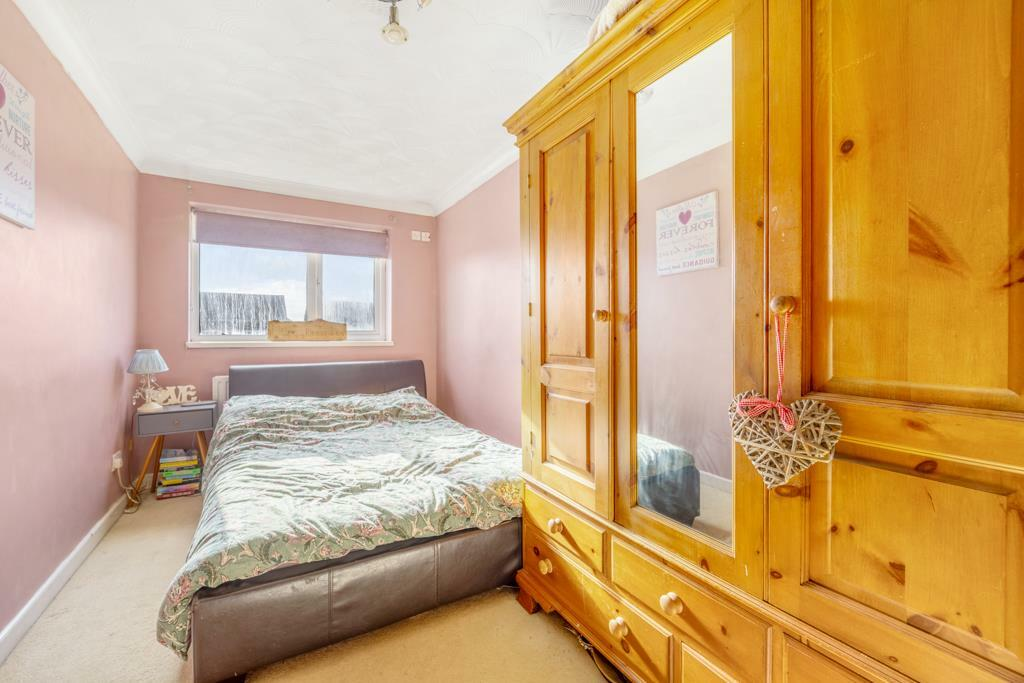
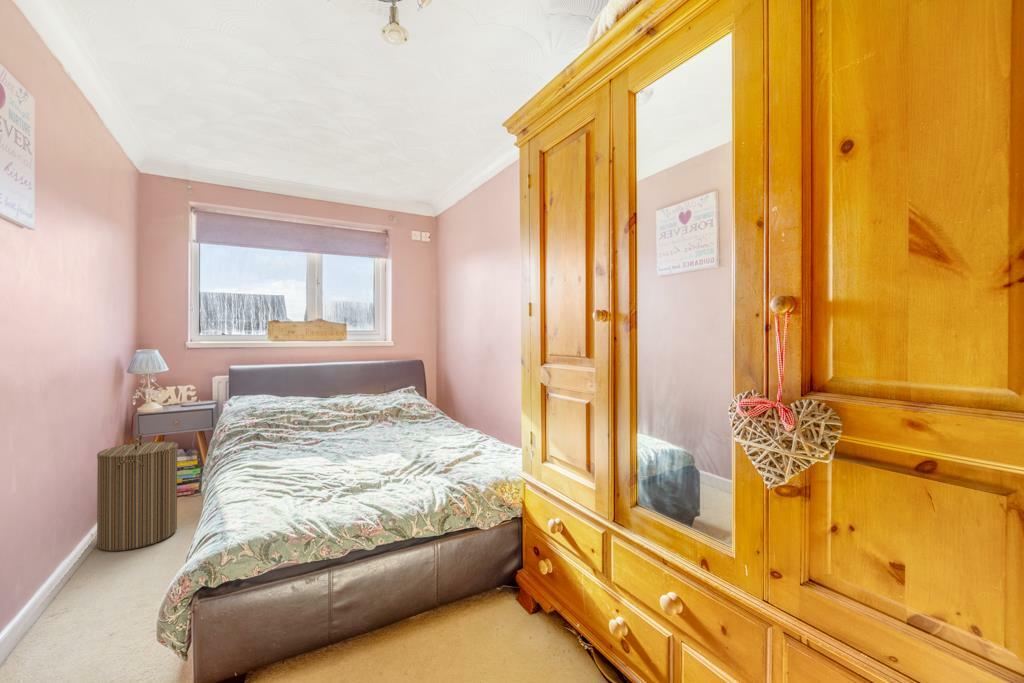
+ laundry hamper [96,433,179,552]
